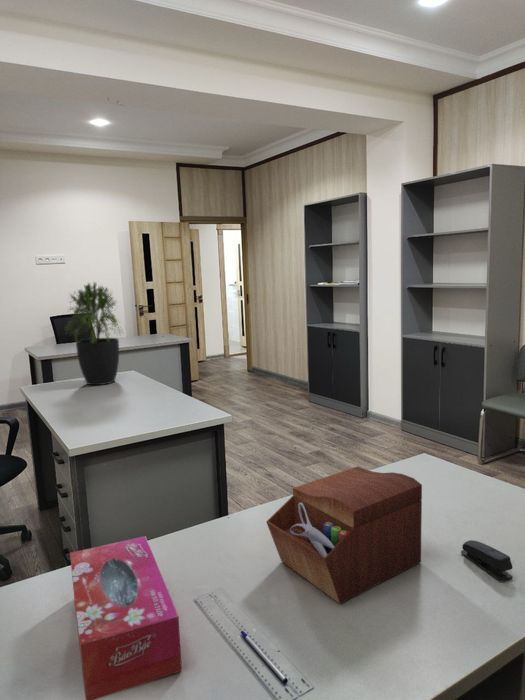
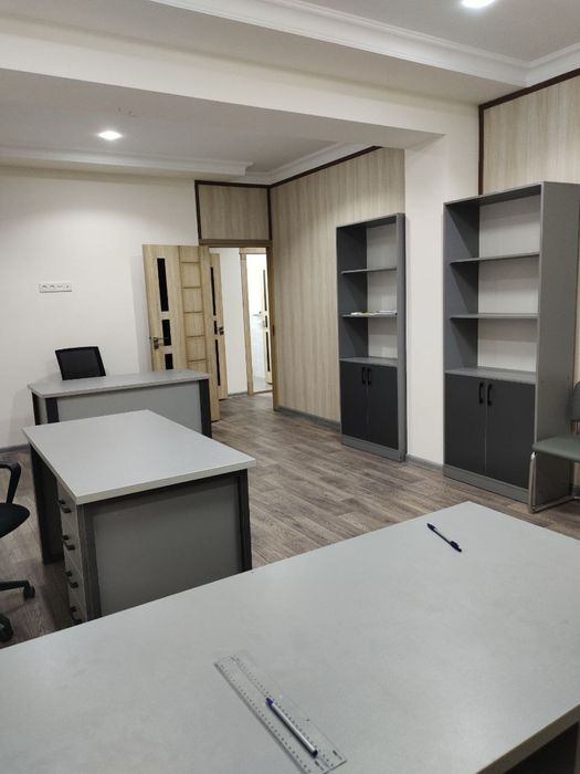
- tissue box [69,535,183,700]
- potted plant [64,280,124,386]
- stapler [460,539,514,583]
- sewing box [265,466,423,605]
